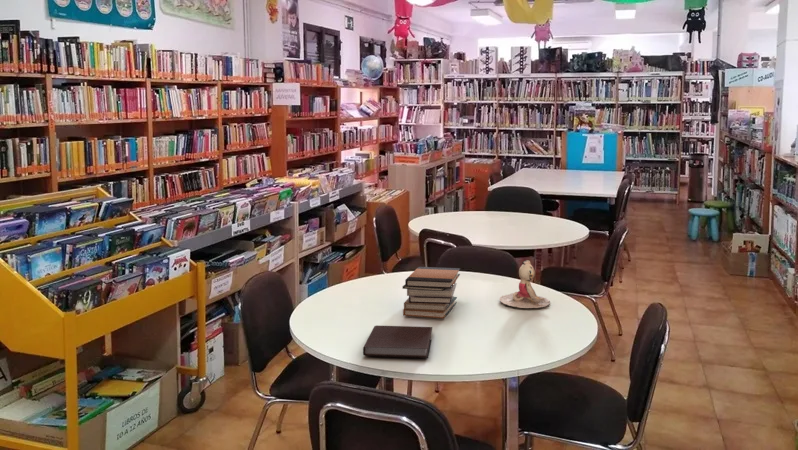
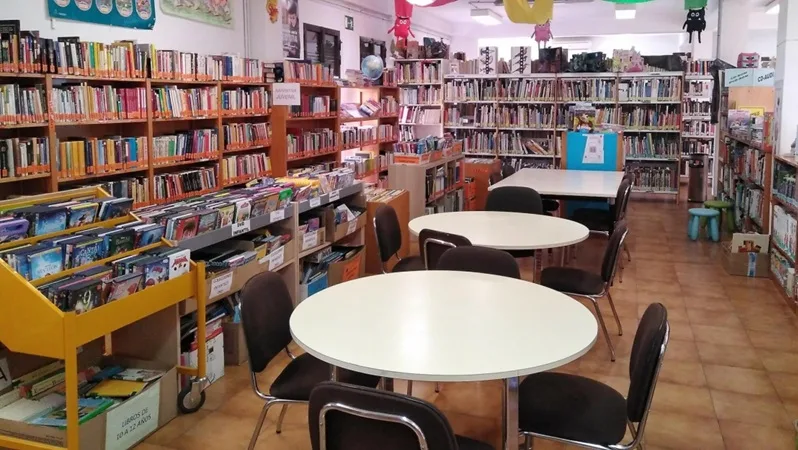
- book stack [402,266,461,319]
- notebook [362,325,433,359]
- stuffed animal [498,259,551,309]
